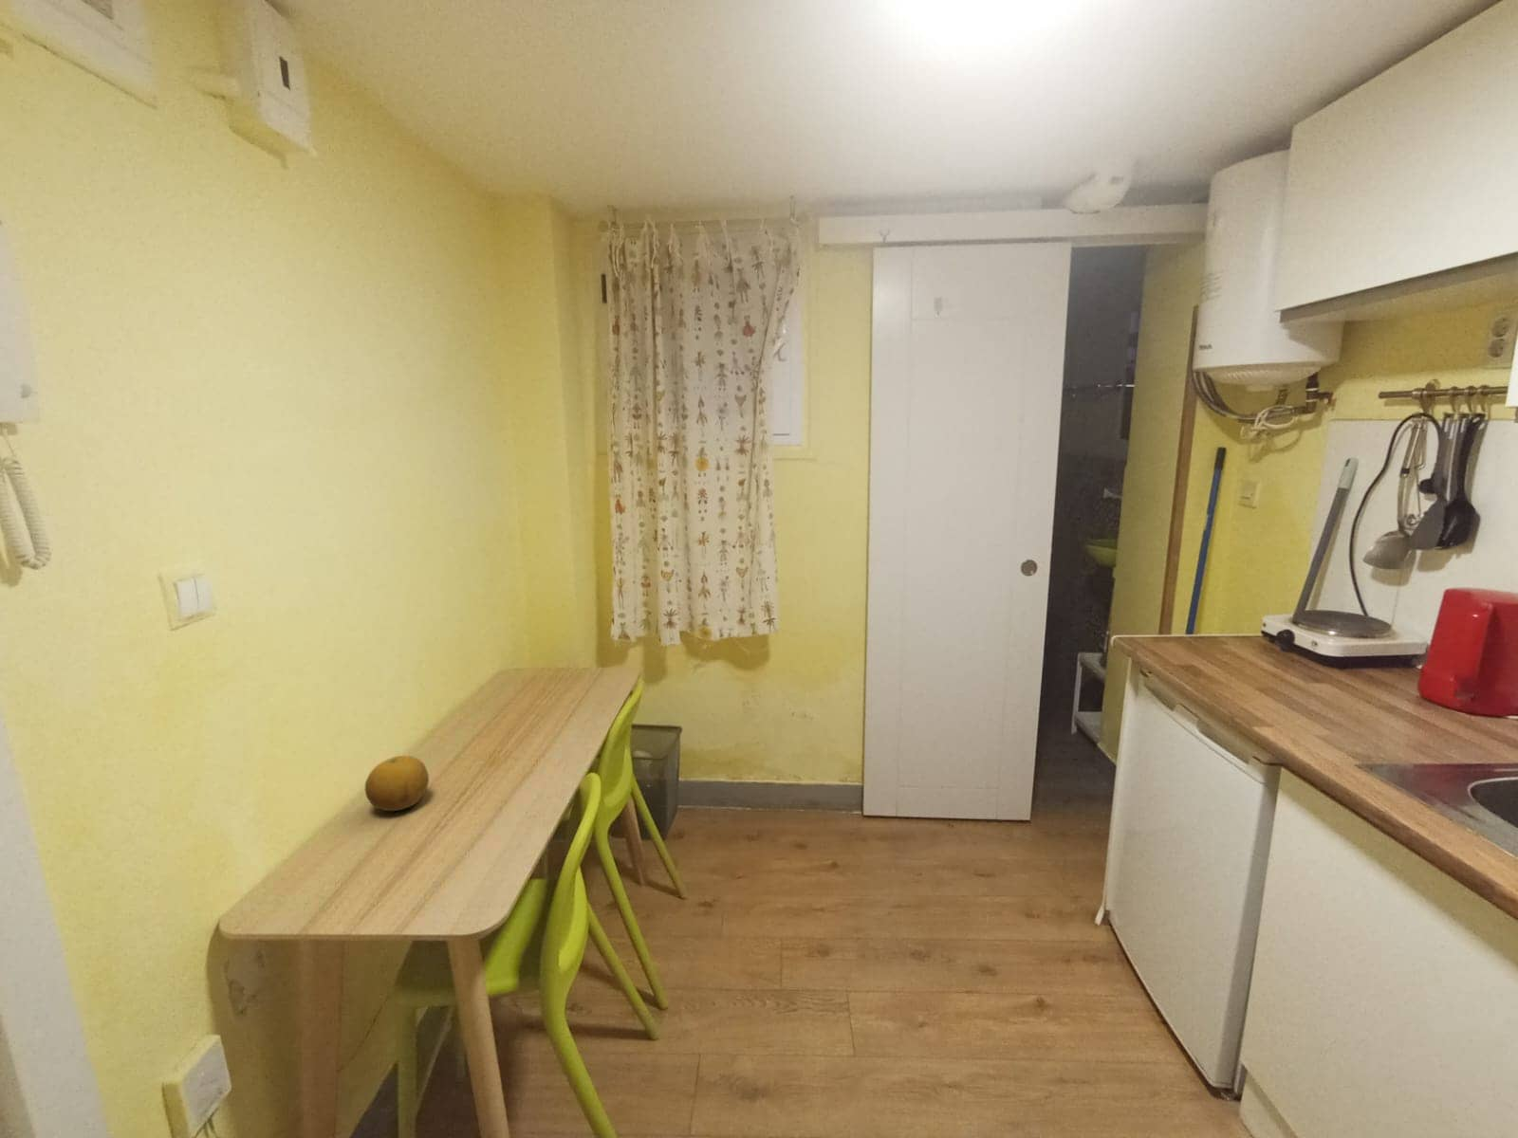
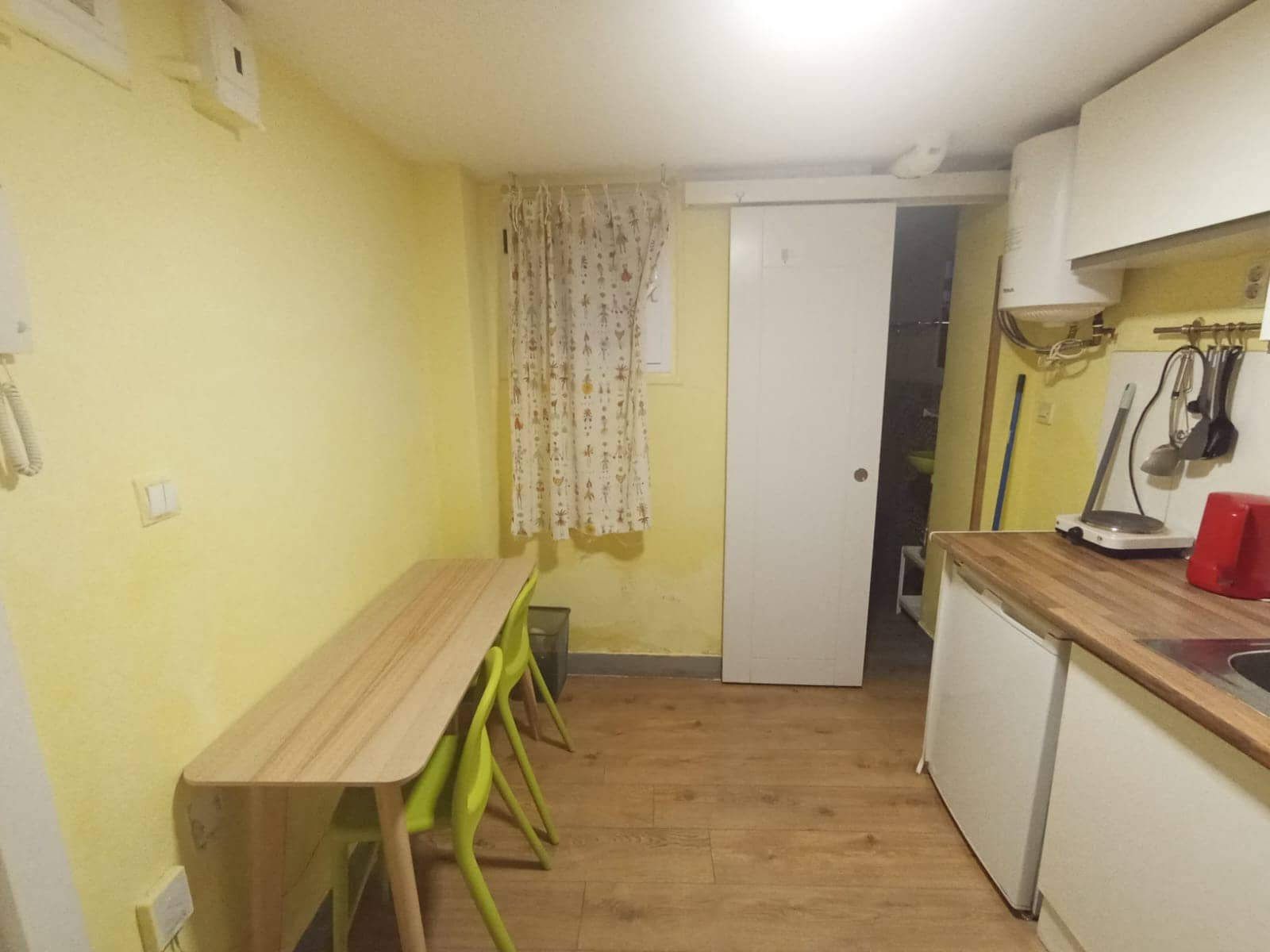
- fruit [365,754,430,812]
